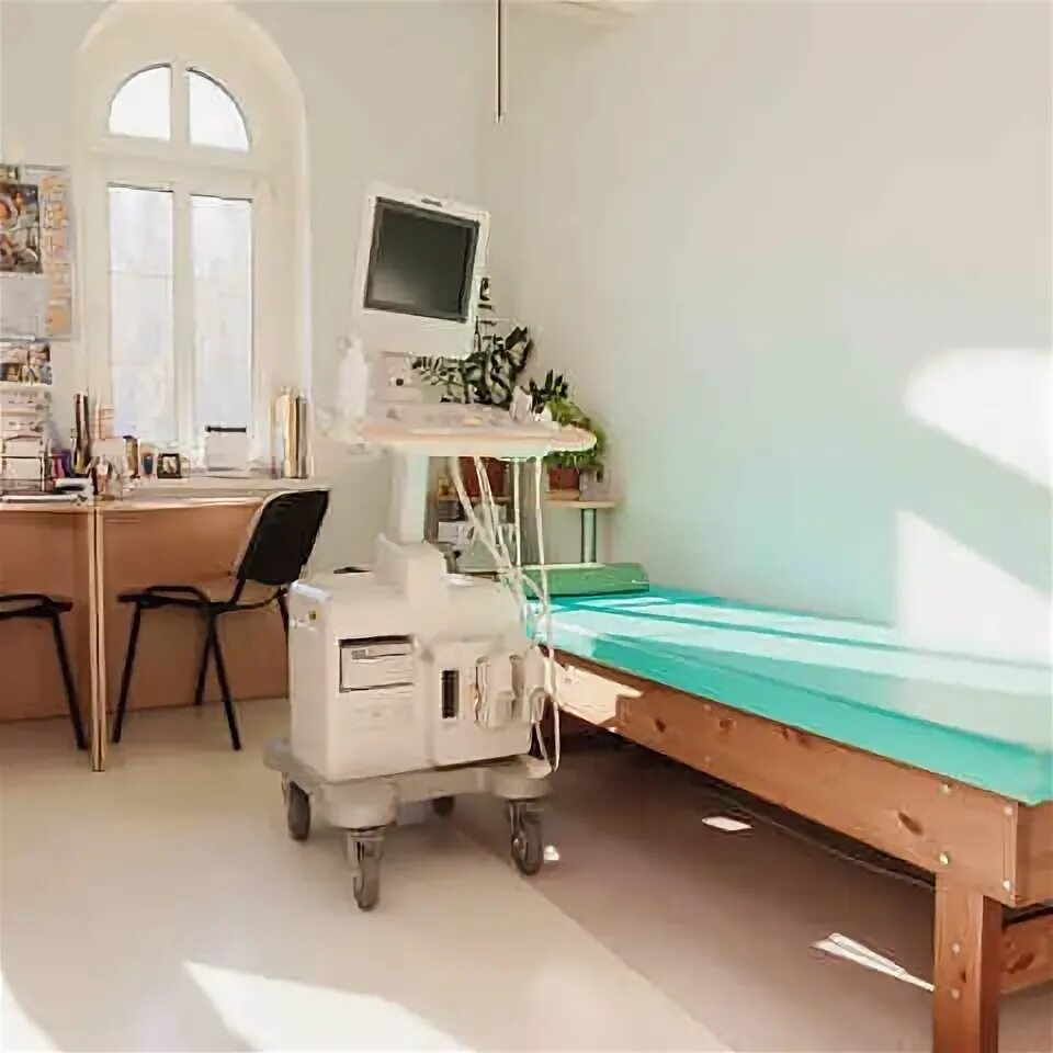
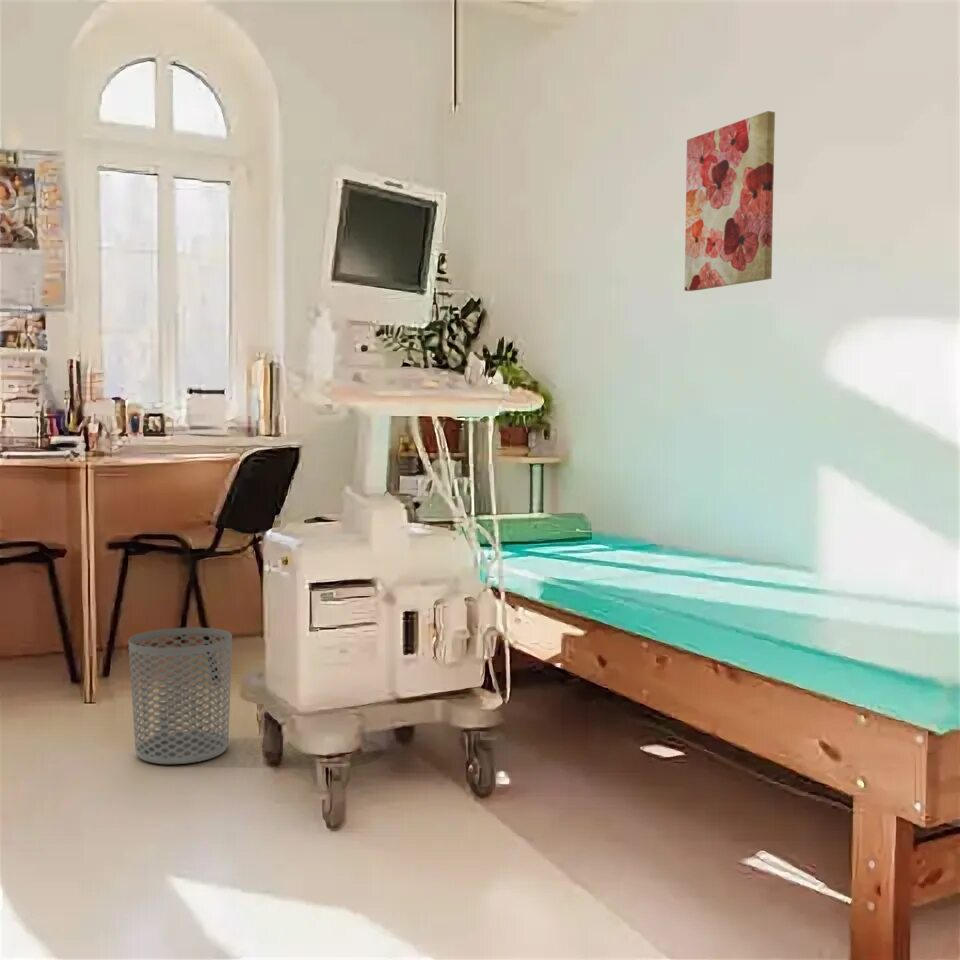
+ waste bin [128,627,233,765]
+ wall art [684,110,776,292]
